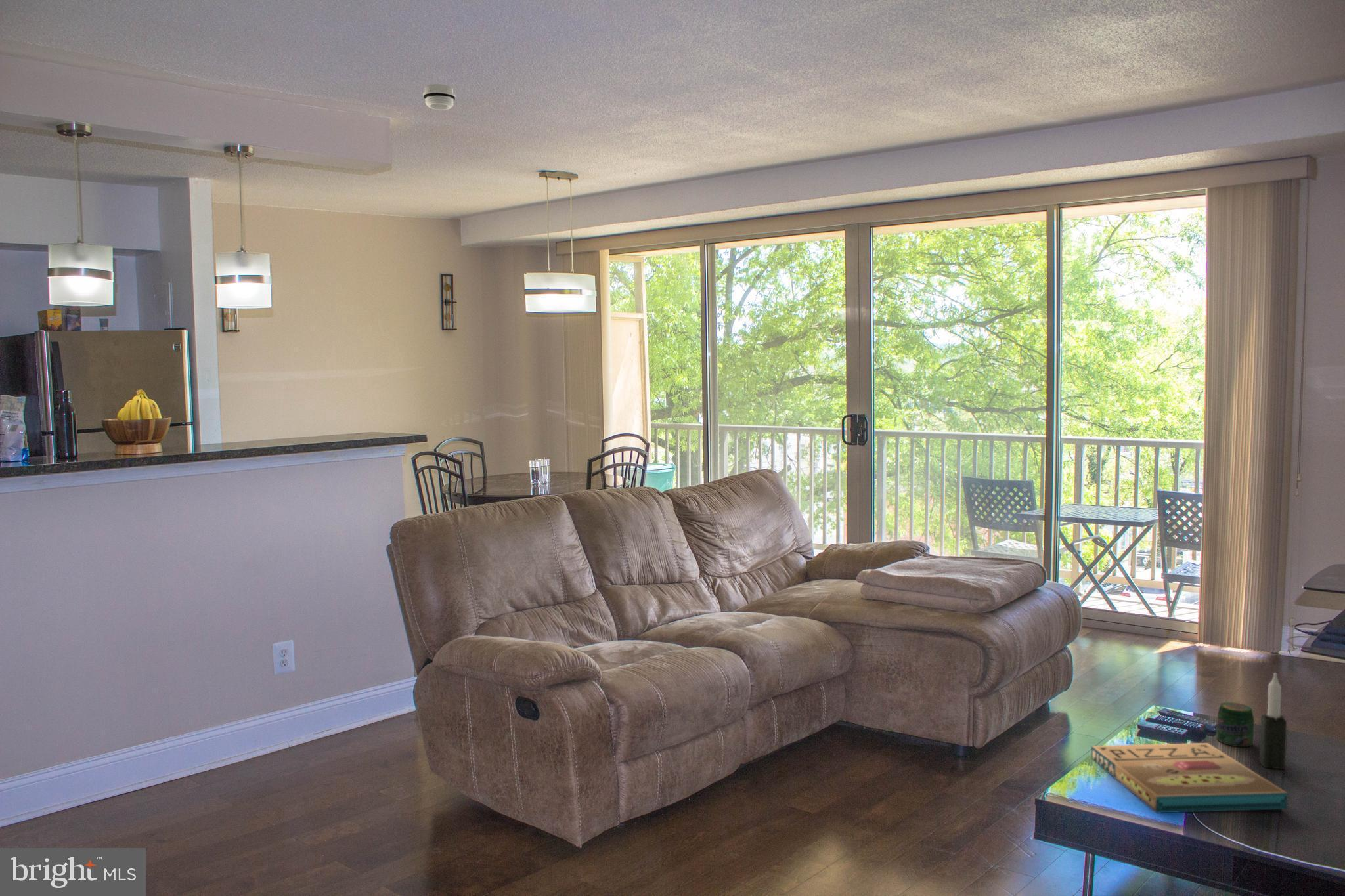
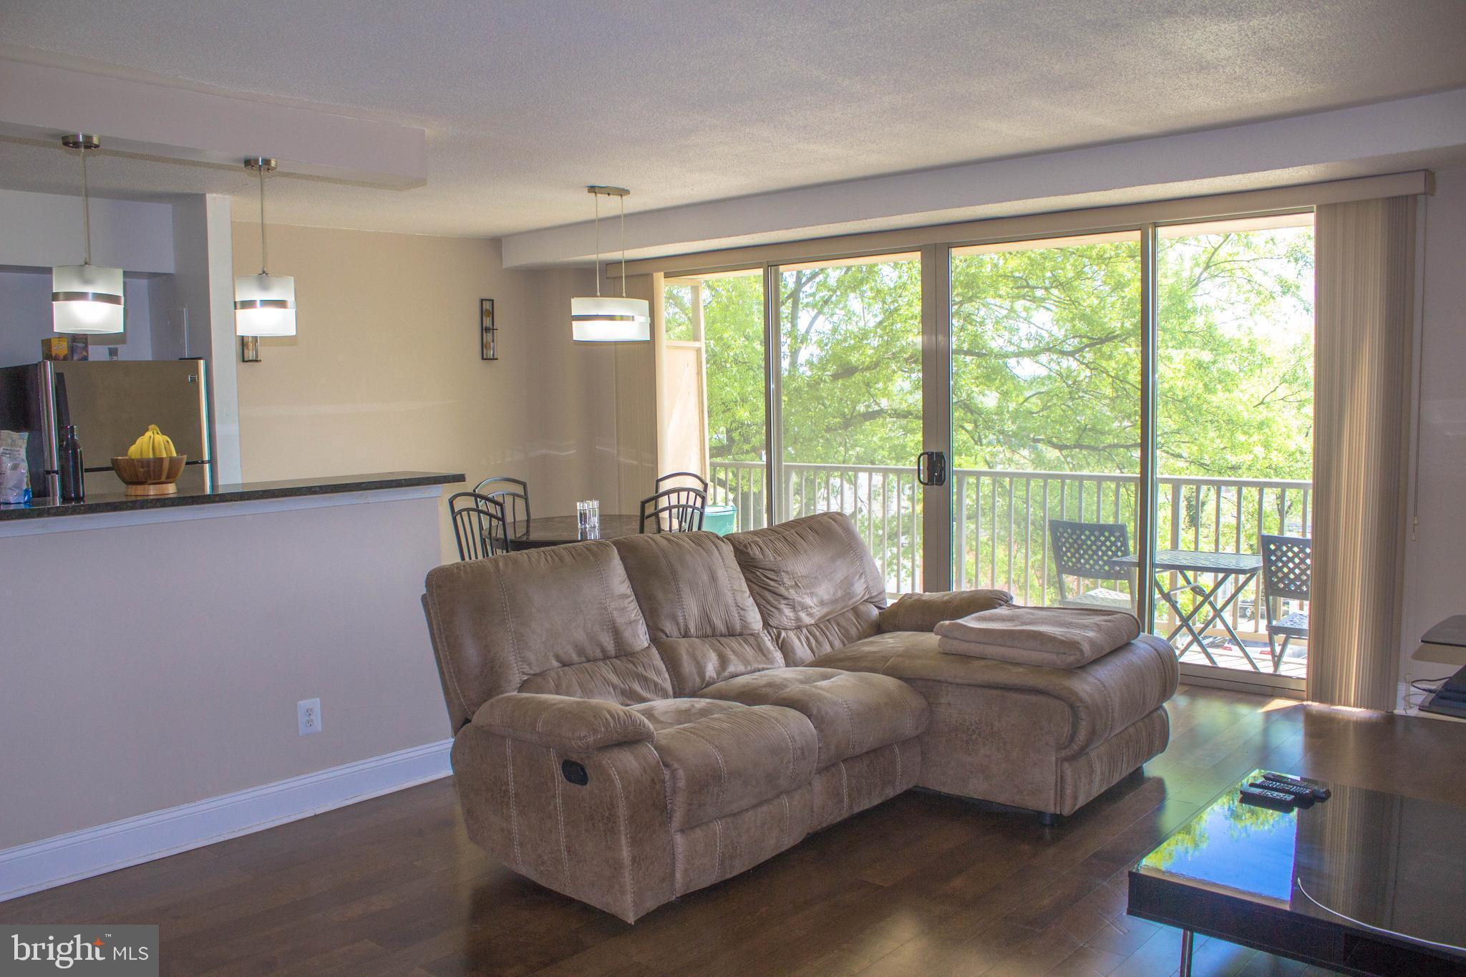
- pizza box [1091,742,1289,813]
- candle [1258,672,1287,770]
- jar [1216,702,1255,748]
- smoke detector [422,83,456,110]
